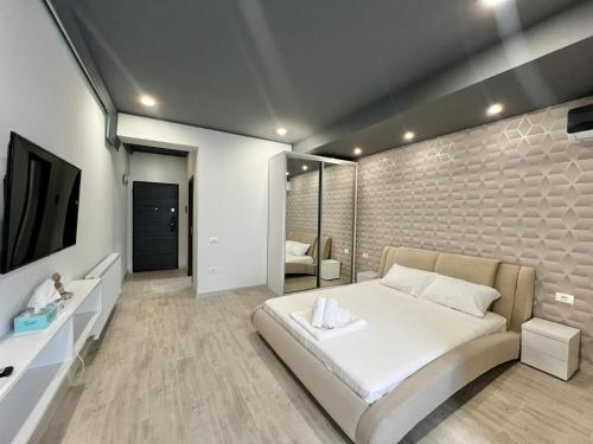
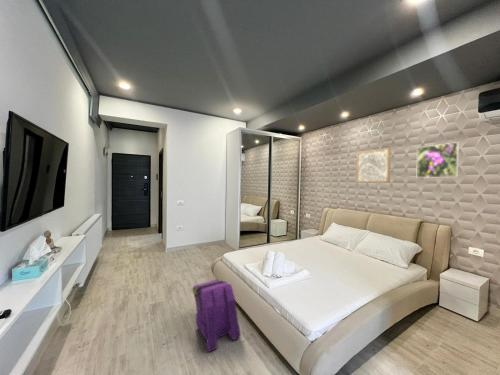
+ wall art [356,147,391,183]
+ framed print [416,141,460,179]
+ backpack [192,279,242,353]
